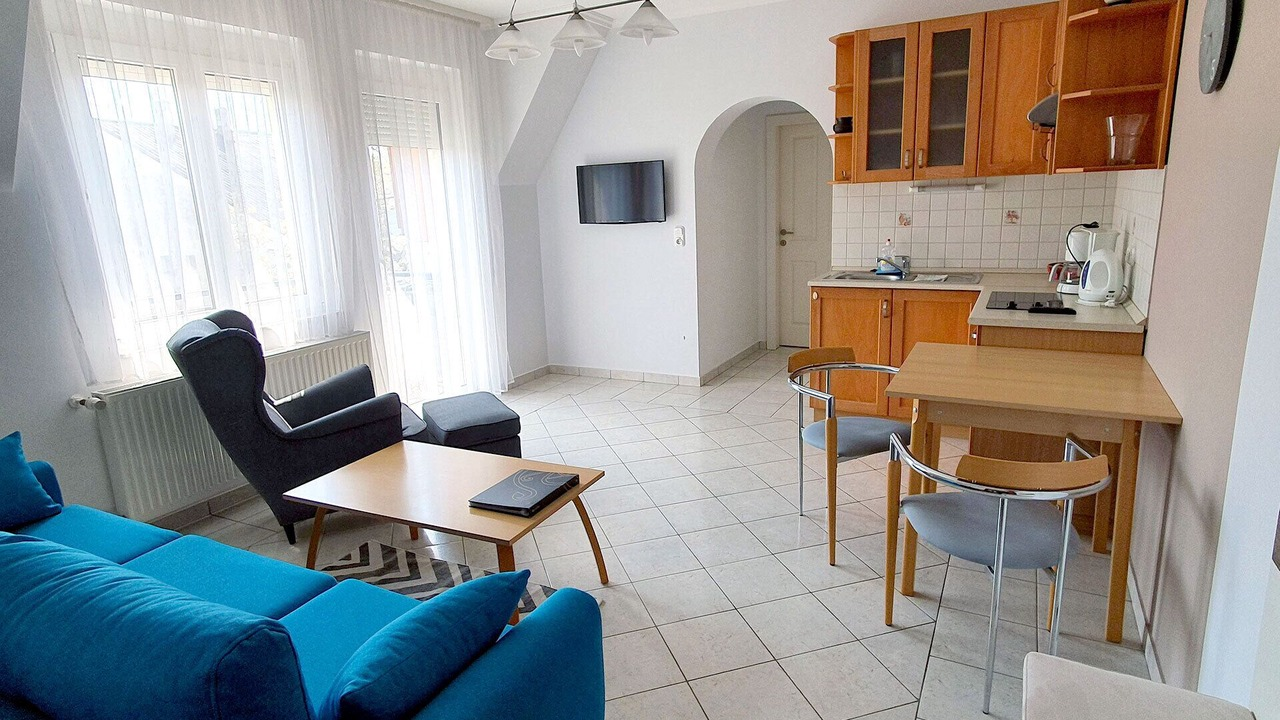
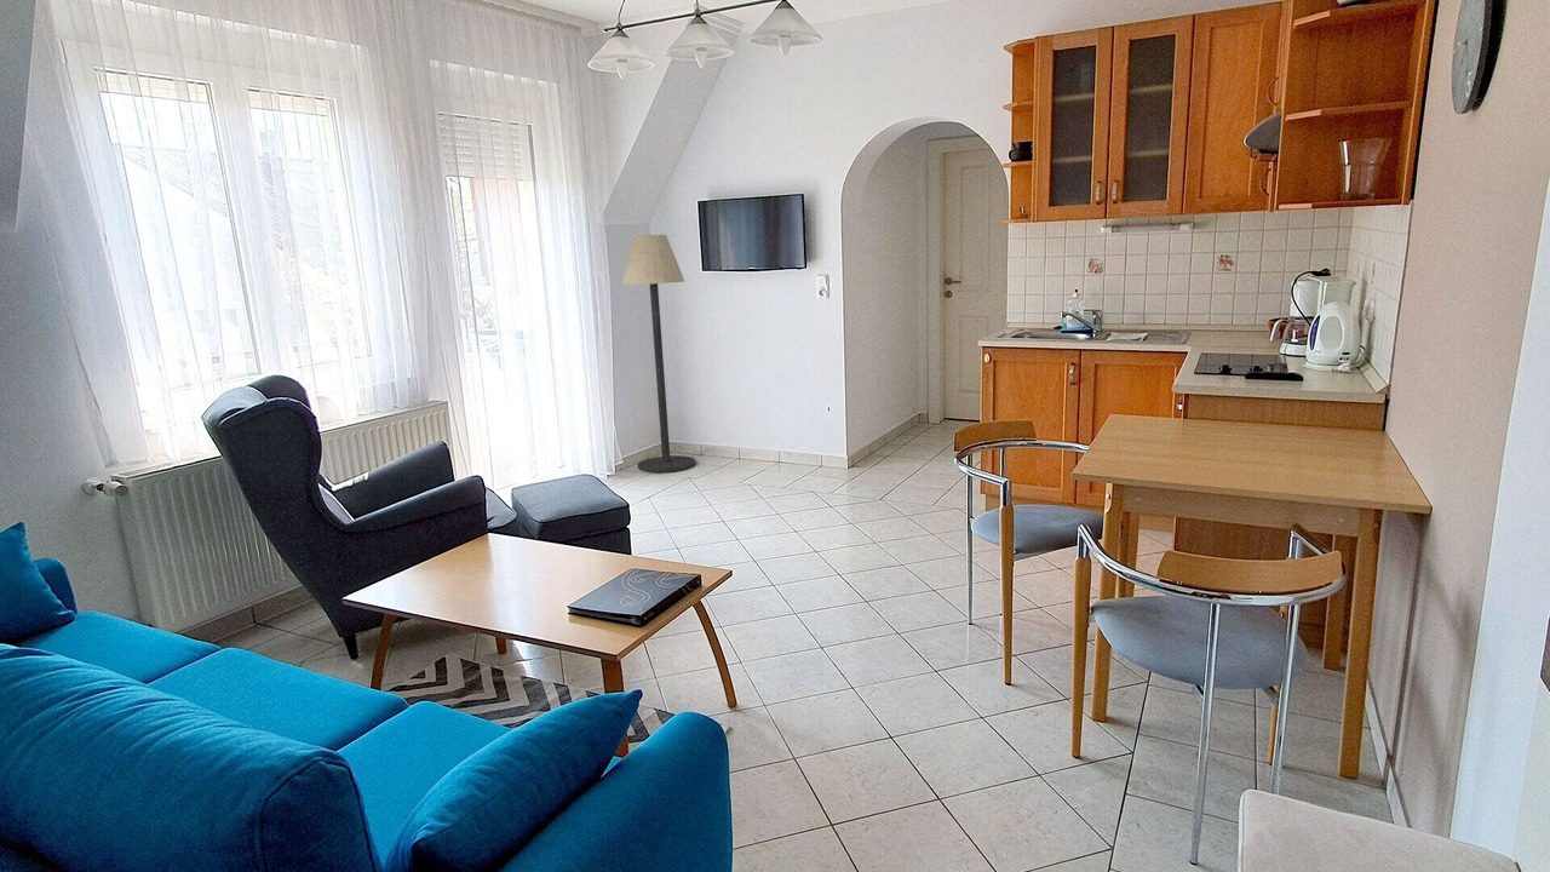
+ floor lamp [621,234,696,474]
